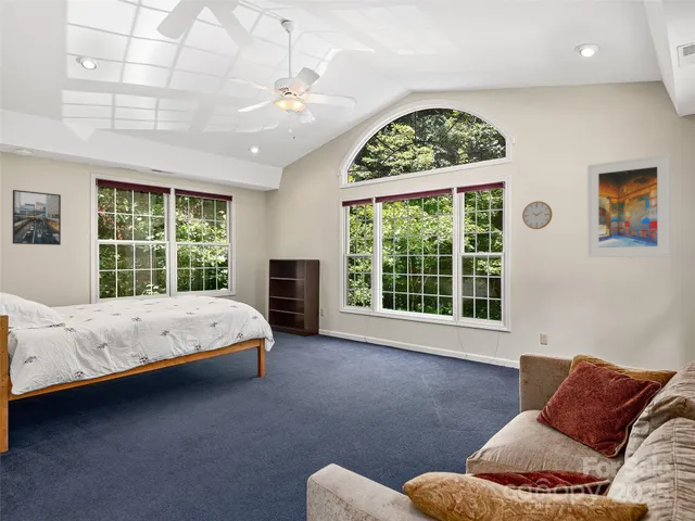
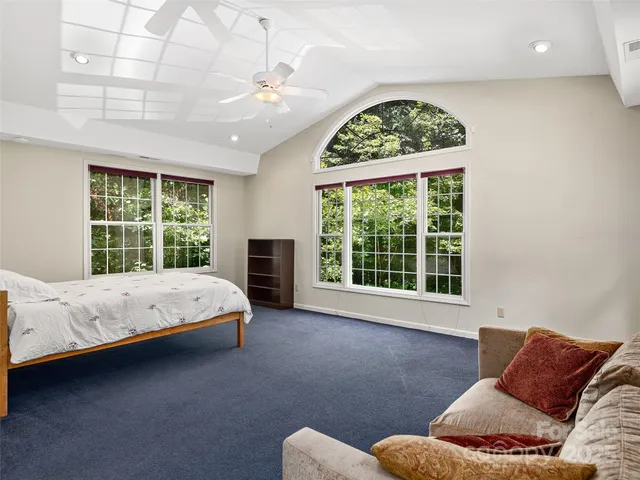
- wall clock [521,200,553,230]
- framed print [12,189,62,246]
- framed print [586,153,672,258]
